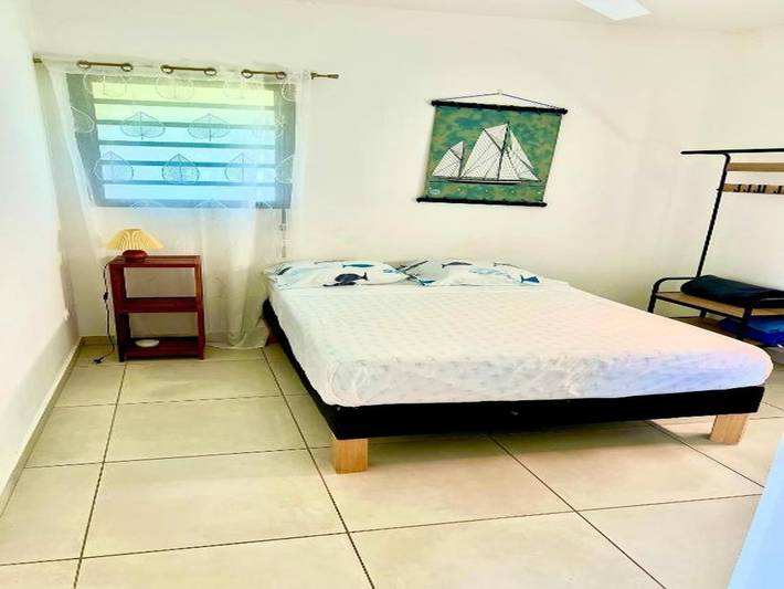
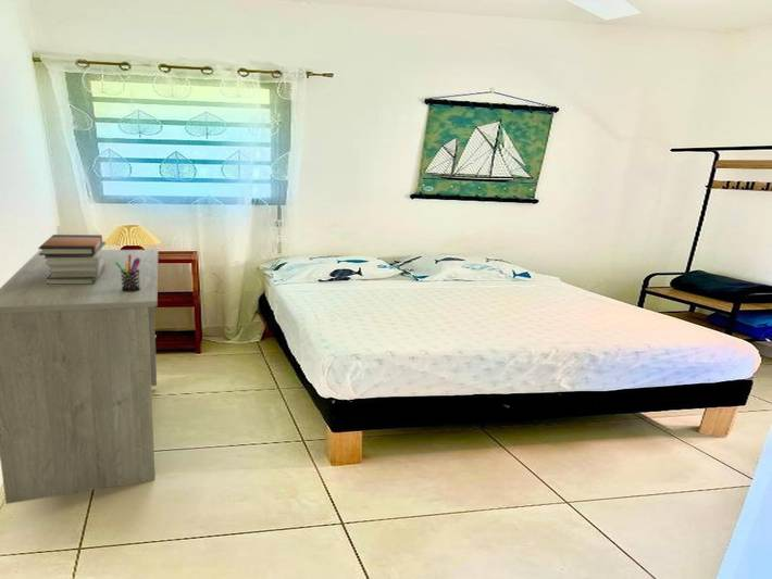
+ book stack [37,234,107,285]
+ pen holder [115,254,140,292]
+ desk [0,249,159,505]
